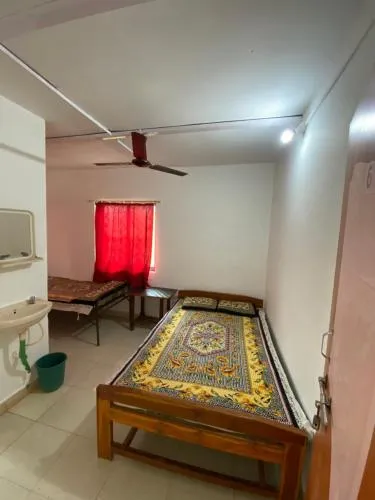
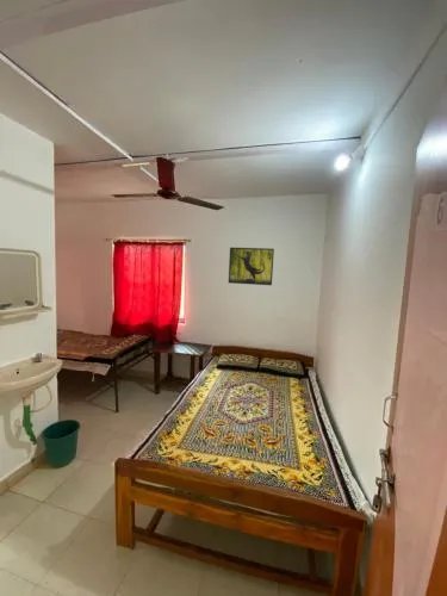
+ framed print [228,247,275,286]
